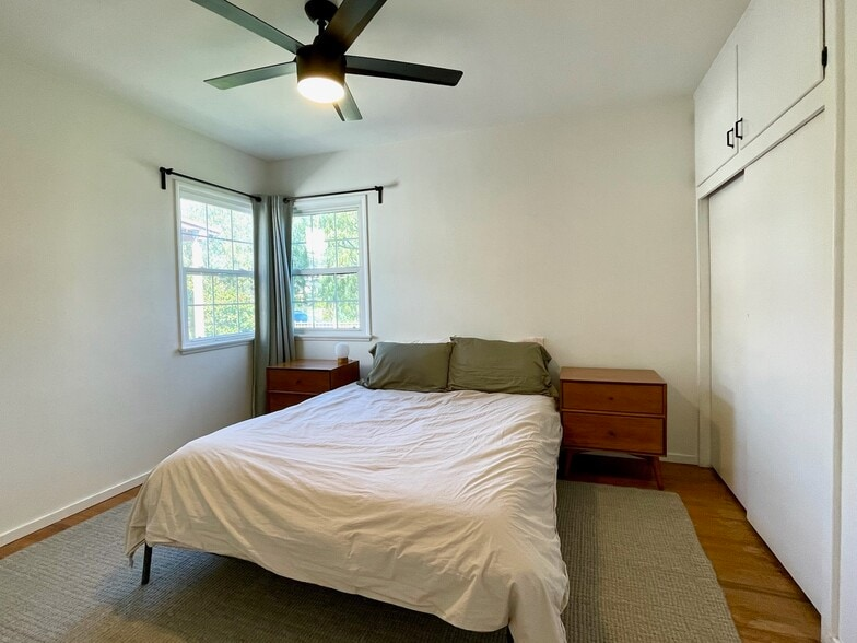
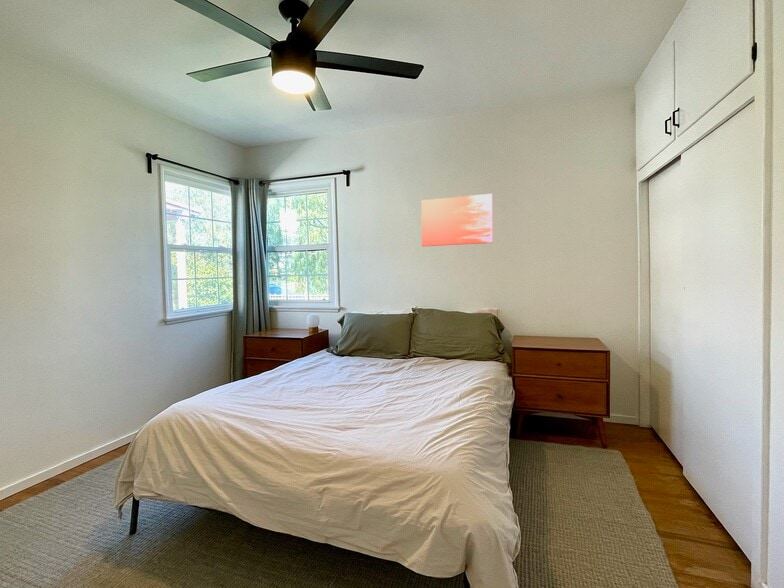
+ wall art [420,193,494,247]
